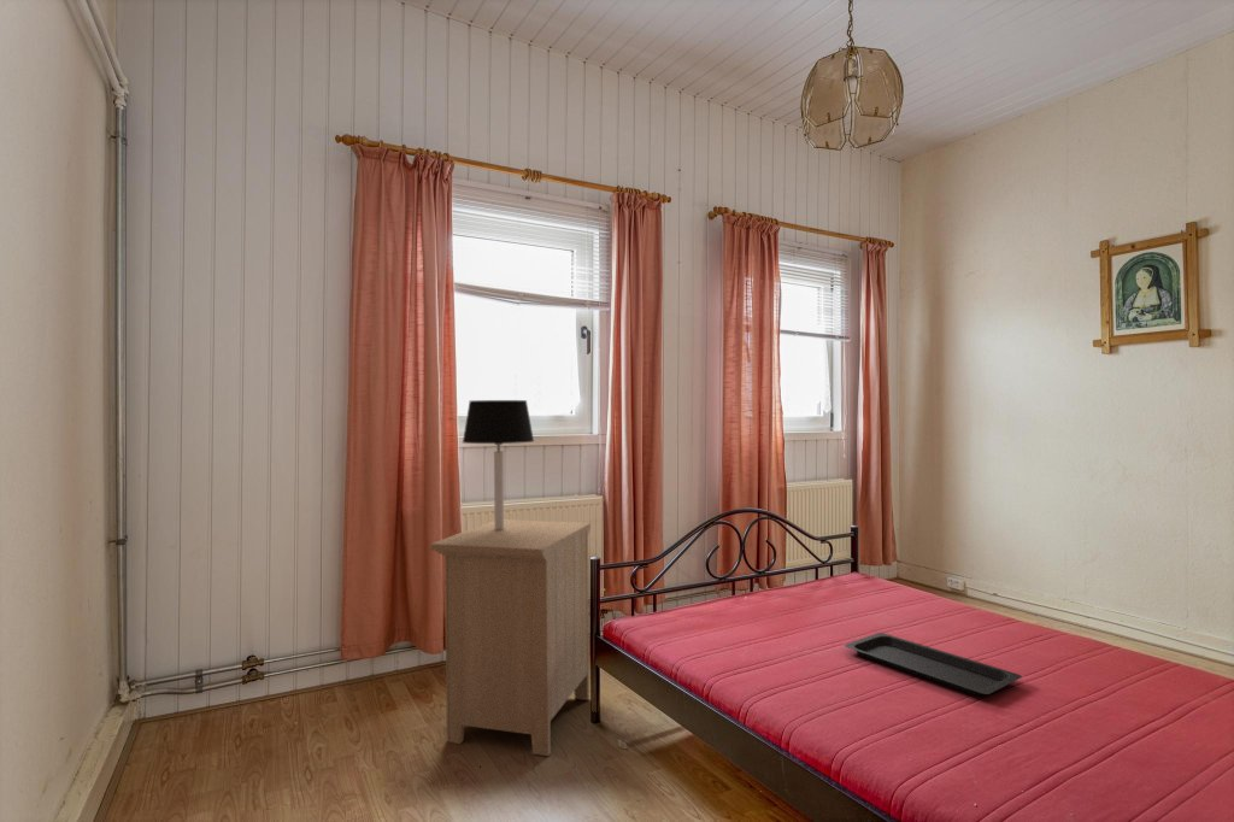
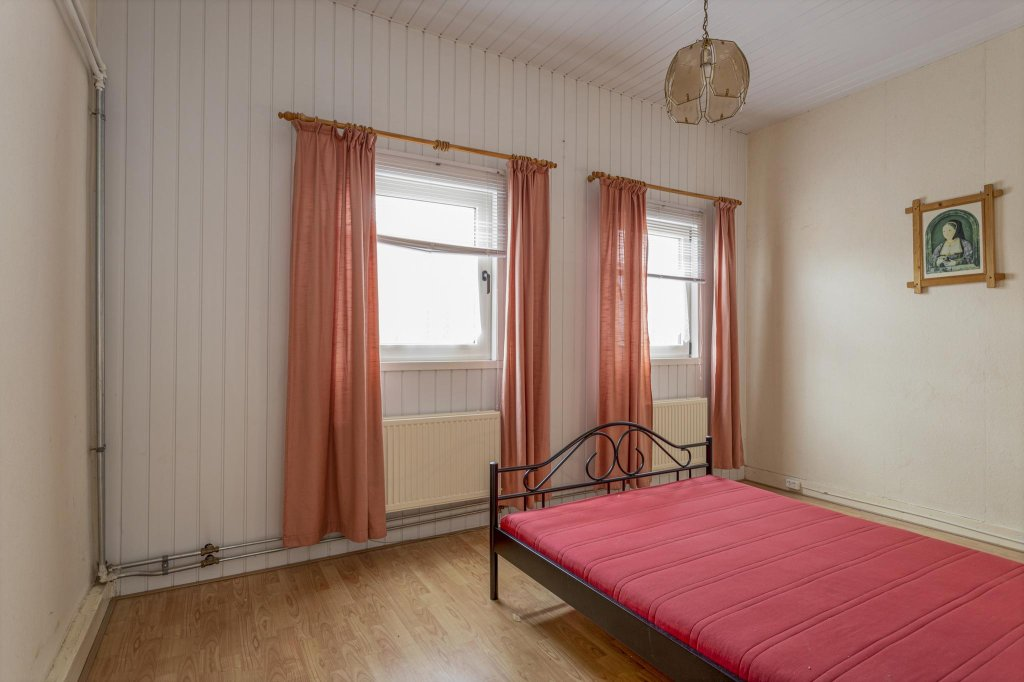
- table lamp [462,399,535,529]
- nightstand [429,518,592,757]
- serving tray [844,632,1023,697]
